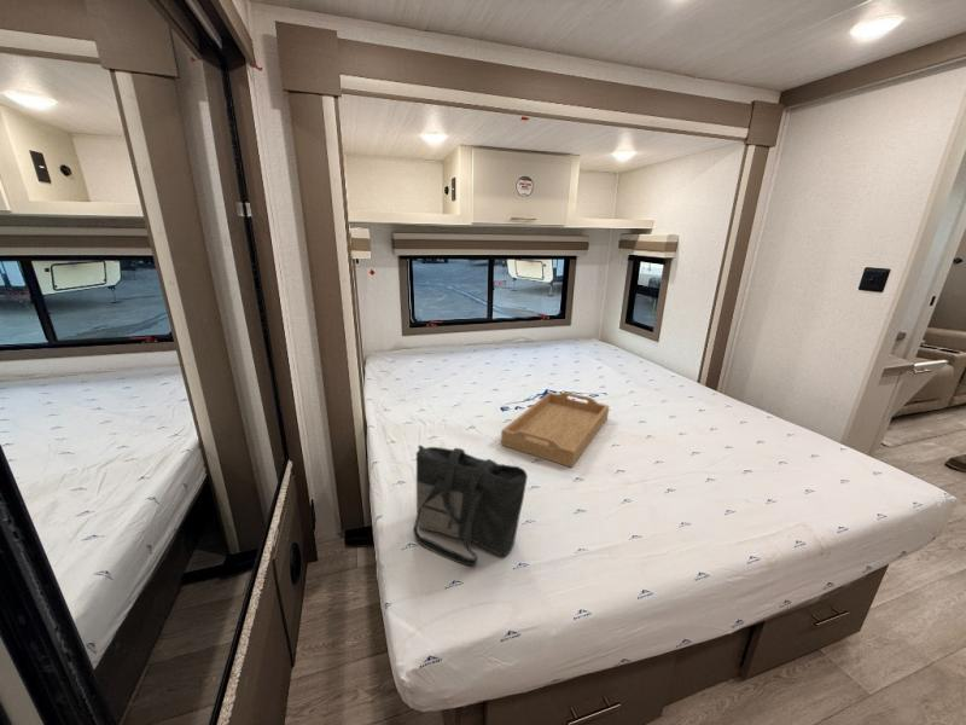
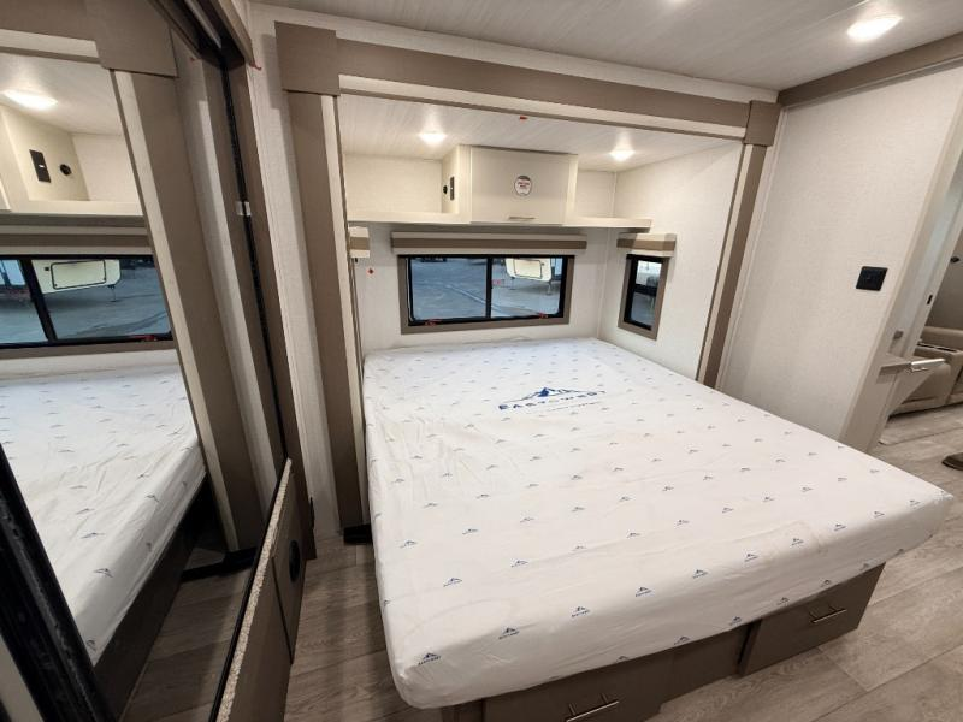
- tote bag [412,443,529,567]
- serving tray [500,392,610,469]
